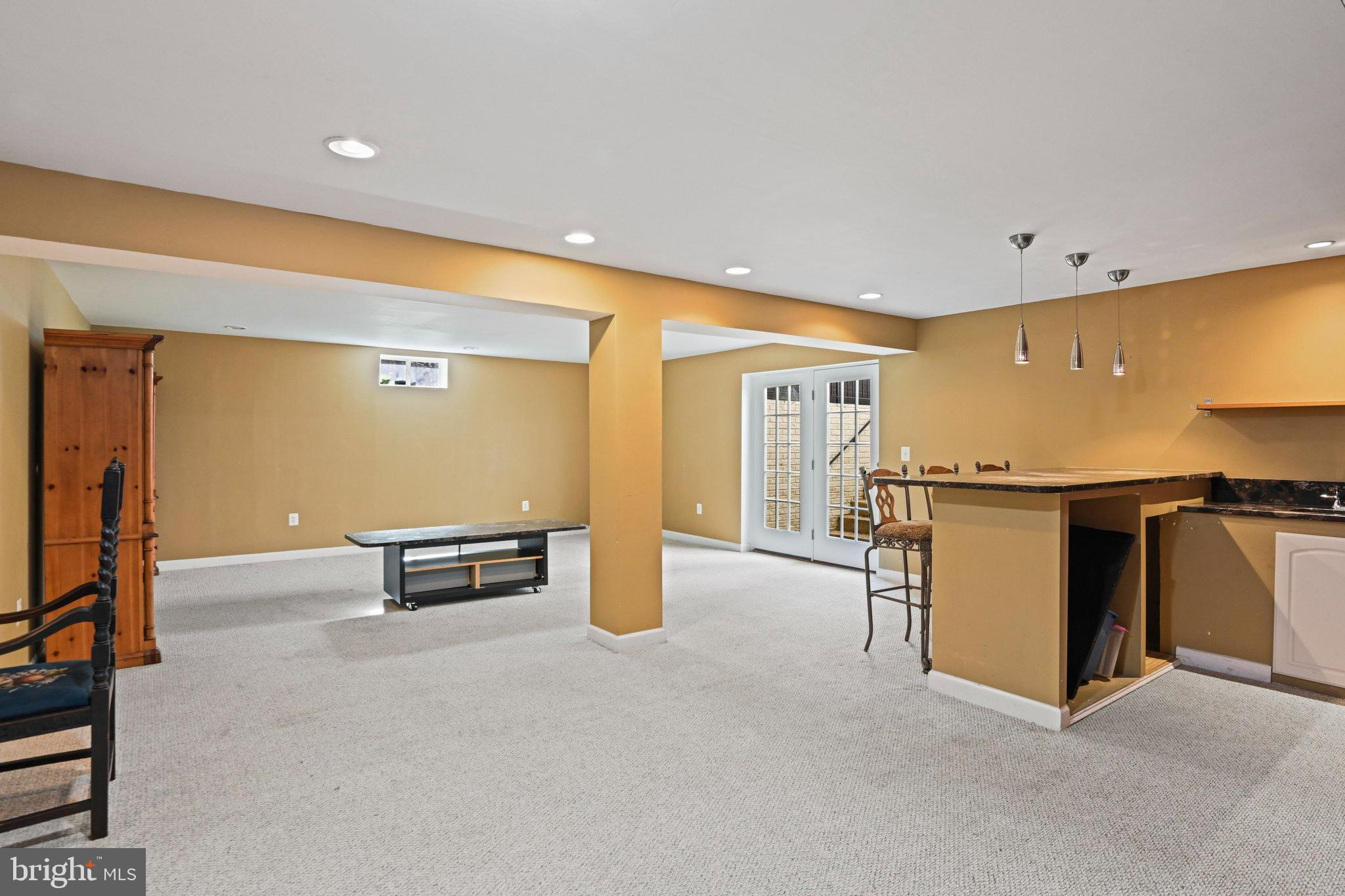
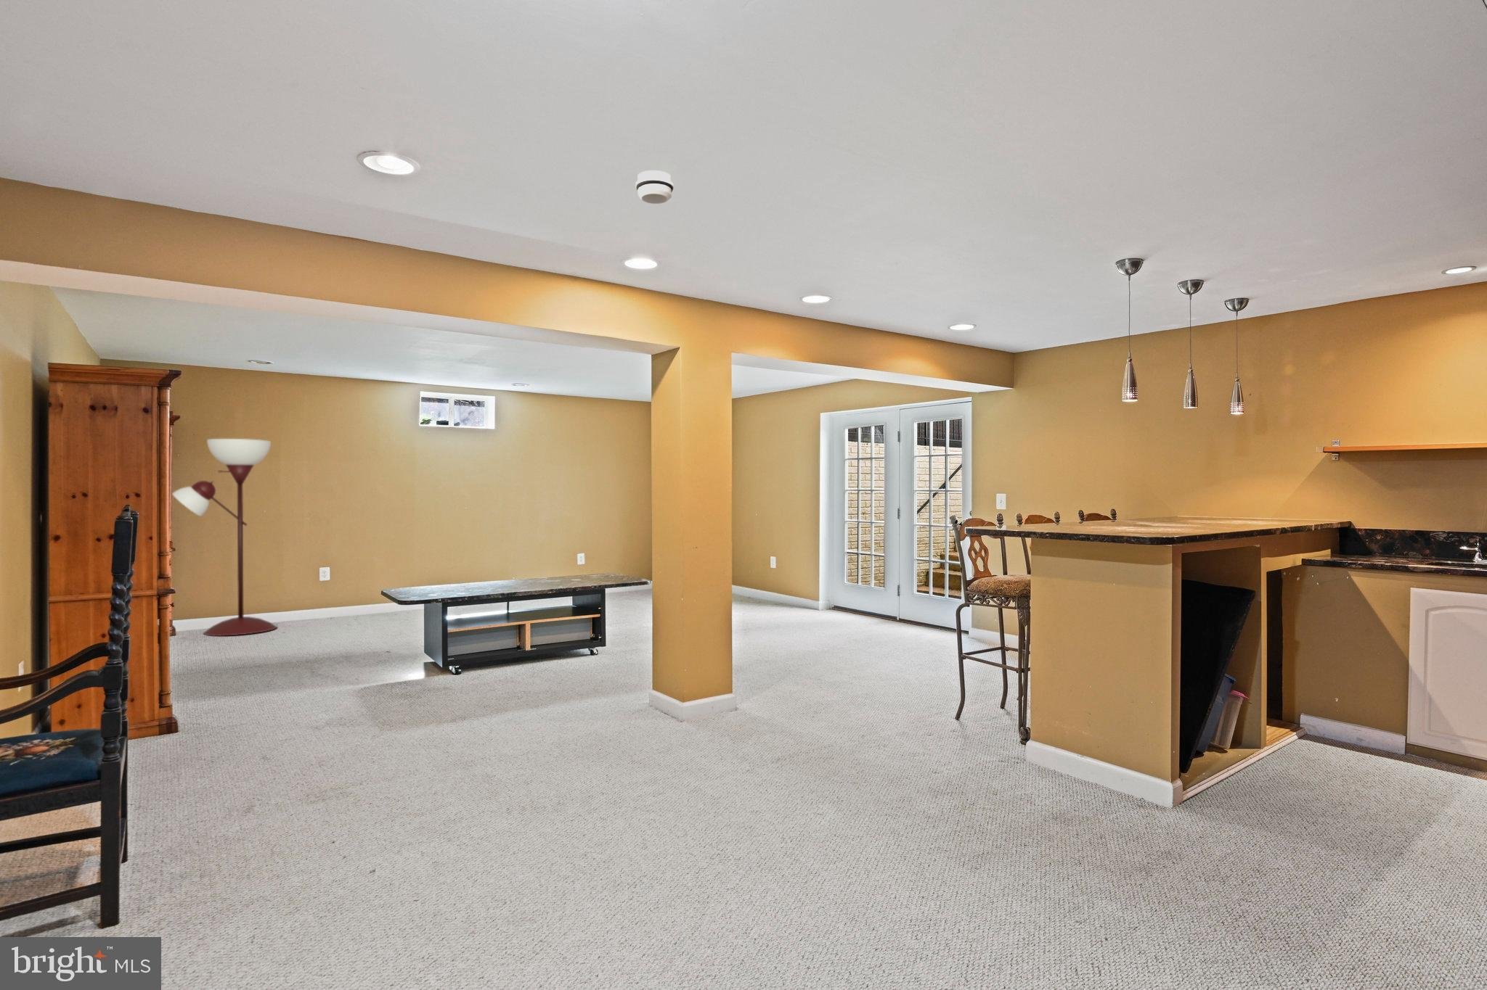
+ floor lamp [171,438,279,636]
+ smoke detector [635,170,674,204]
